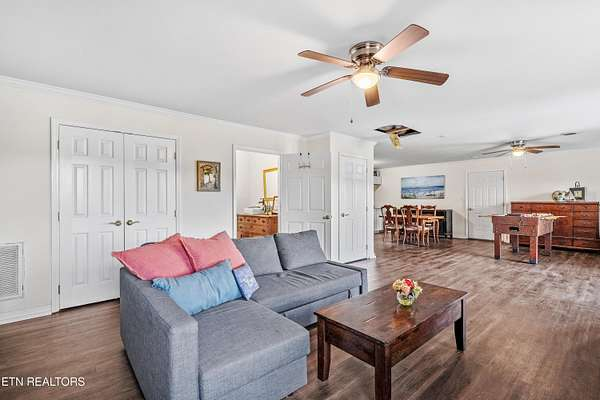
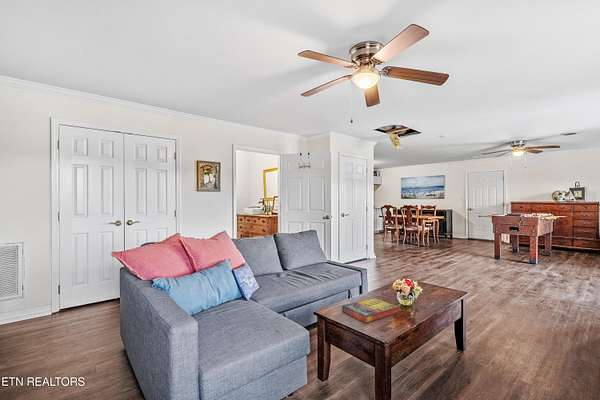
+ game compilation box [341,296,400,324]
